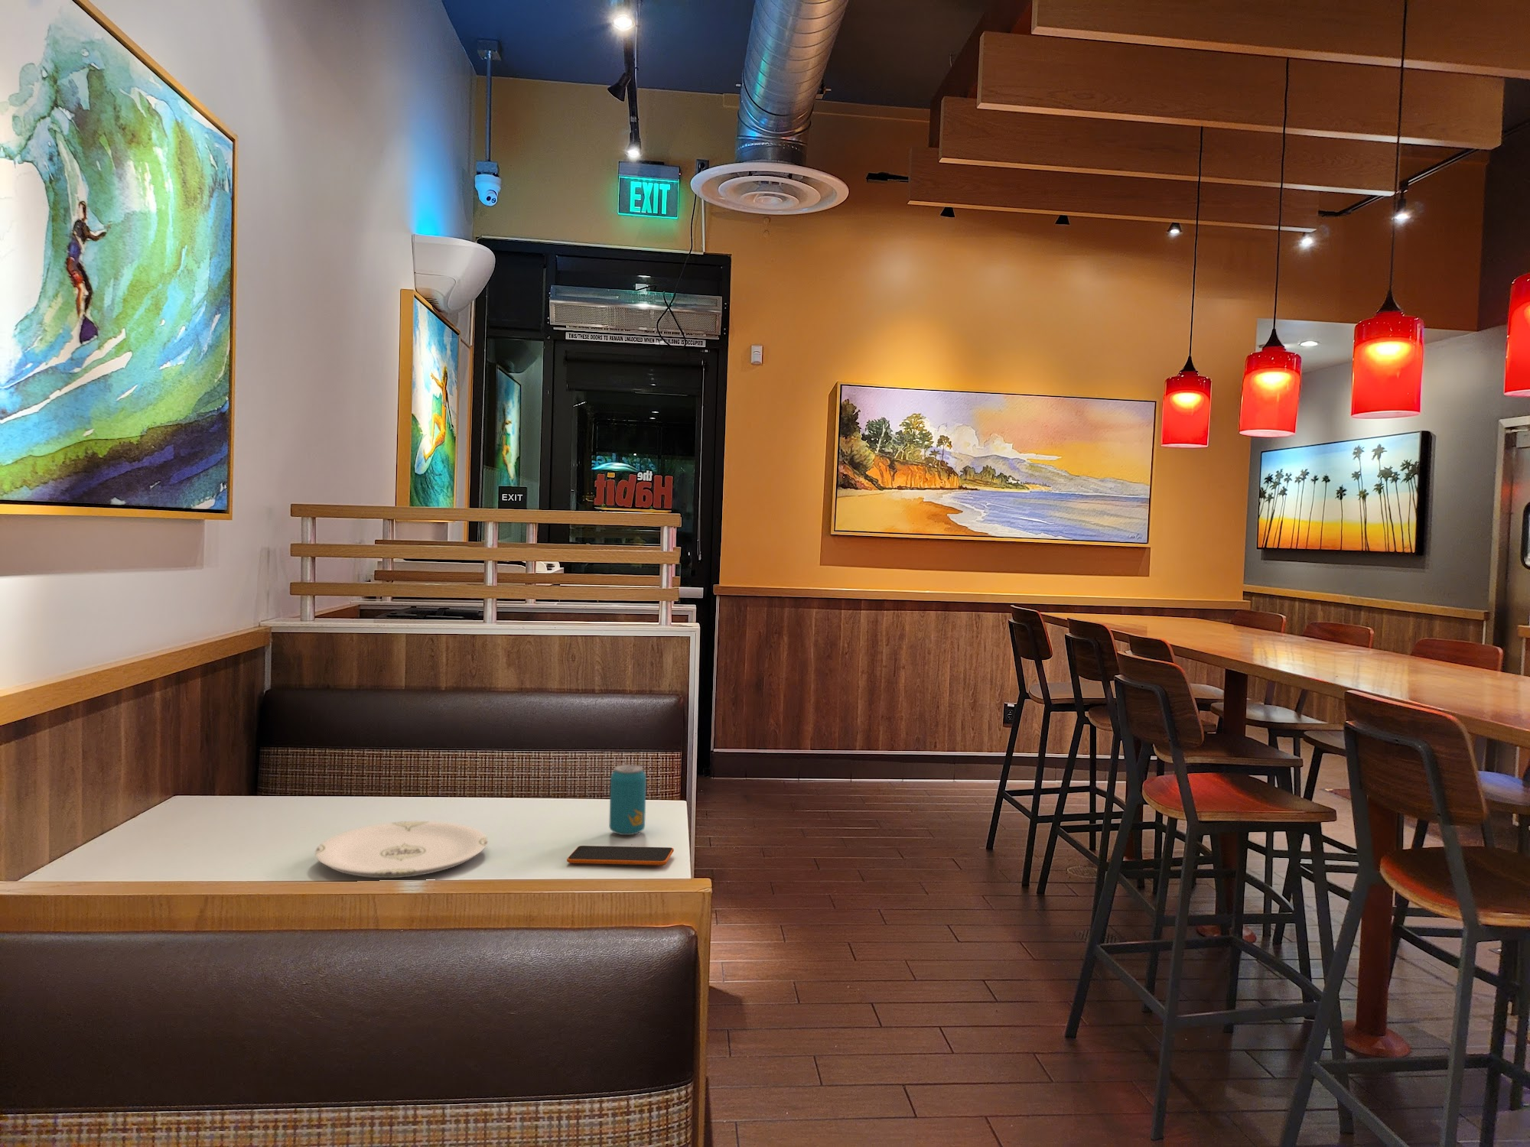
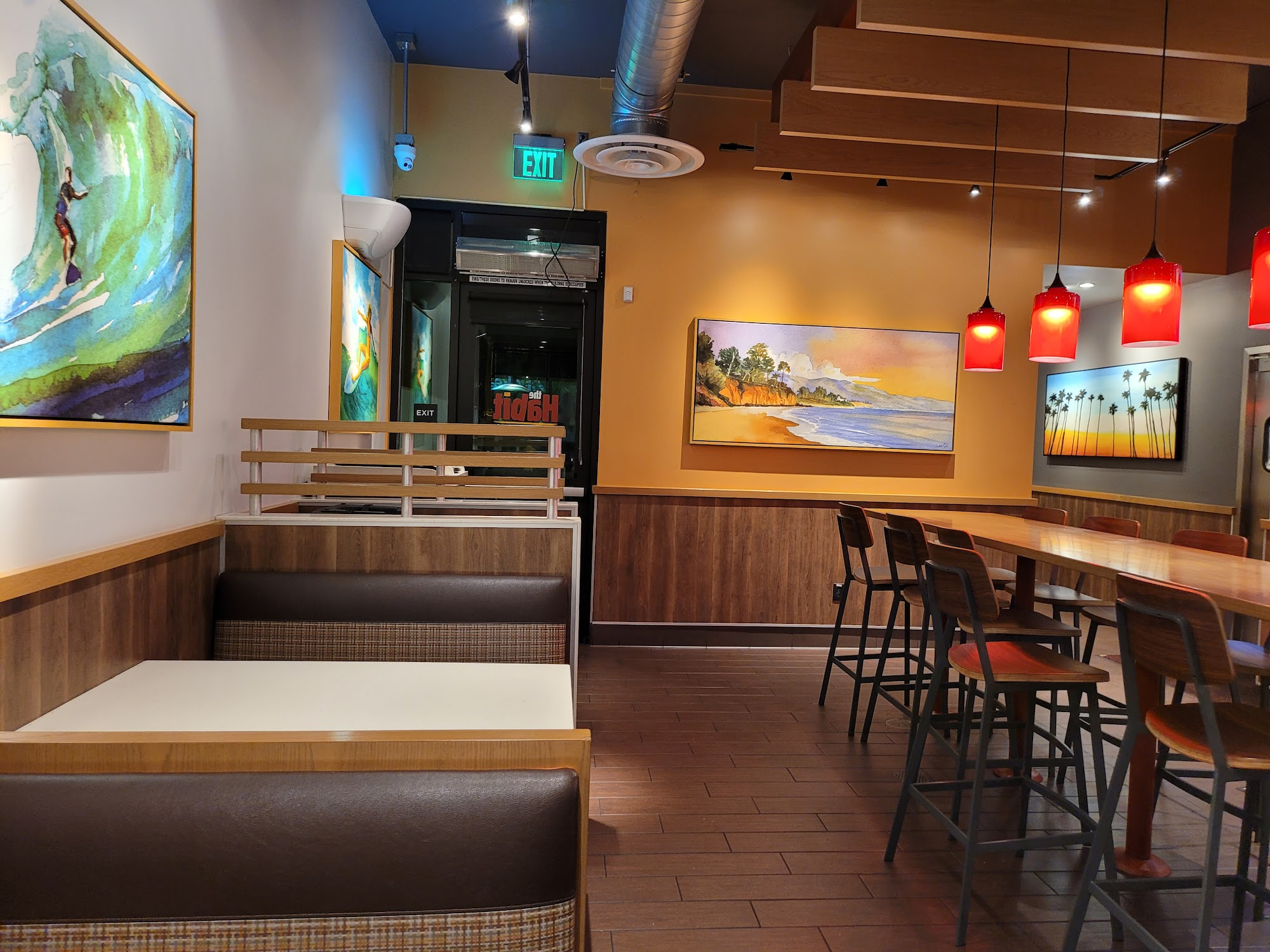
- smartphone [566,845,675,865]
- beverage can [608,764,647,836]
- plate [314,820,489,878]
